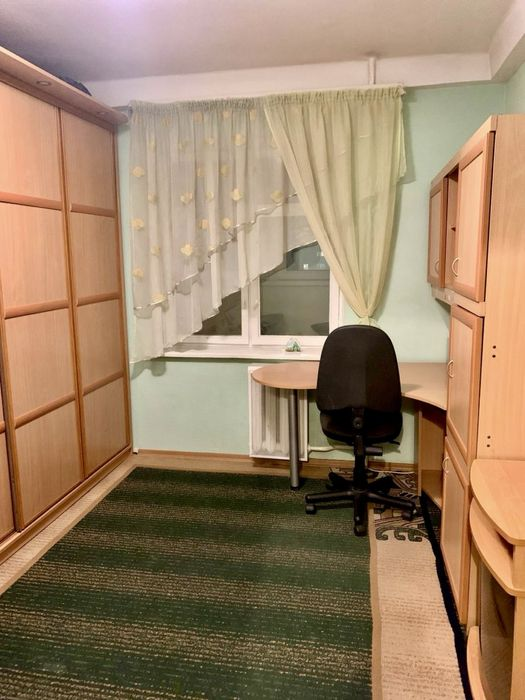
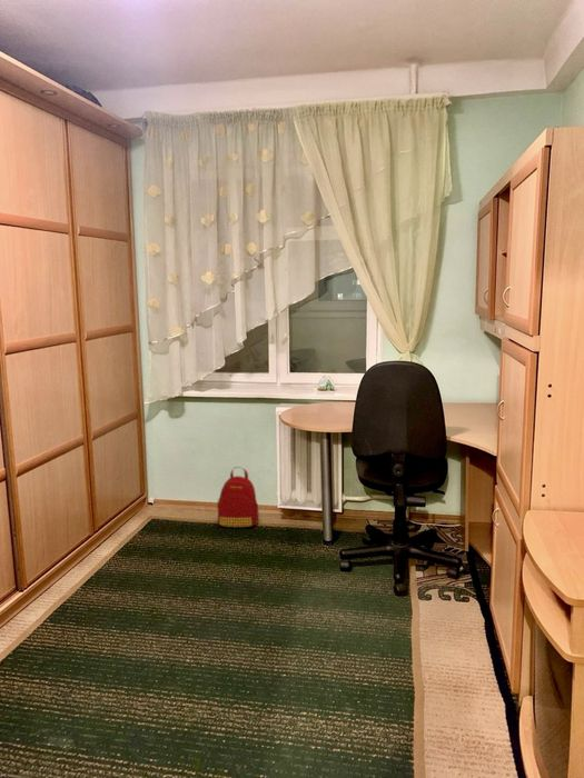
+ backpack [216,466,259,528]
